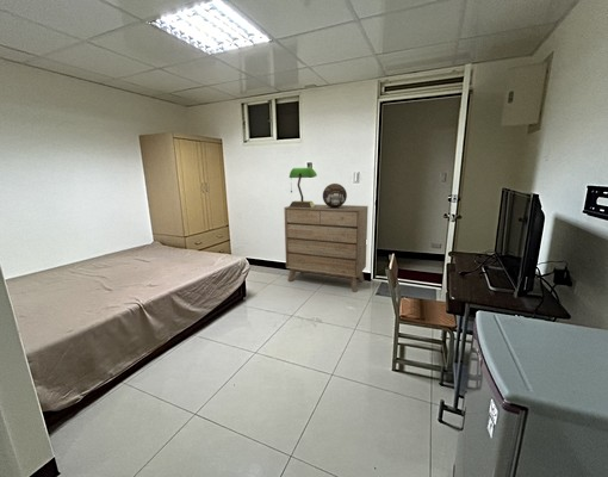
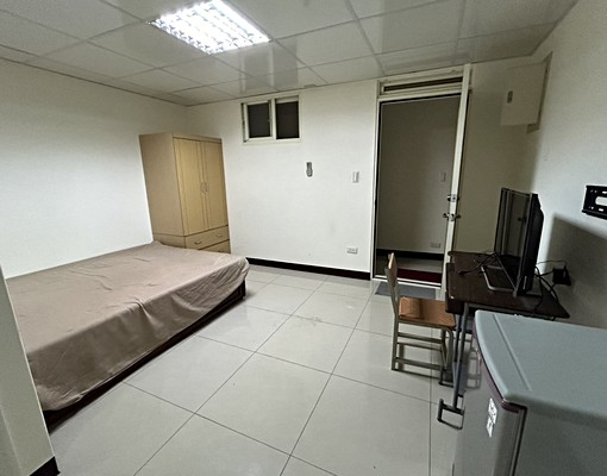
- decorative sphere [322,182,348,207]
- table lamp [289,167,318,207]
- dresser [283,203,370,293]
